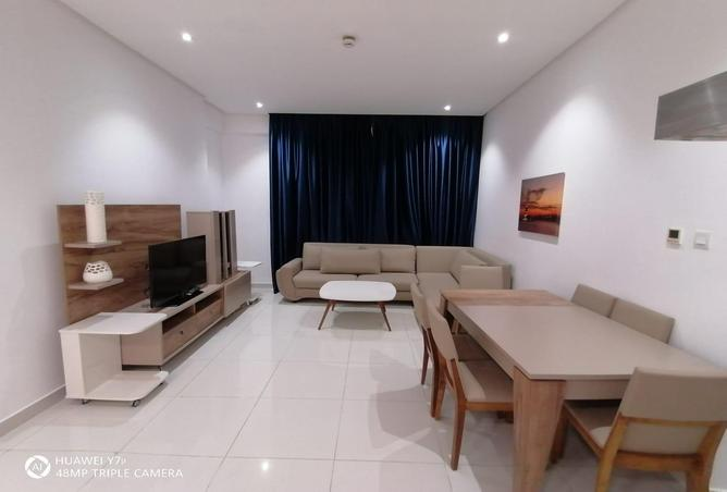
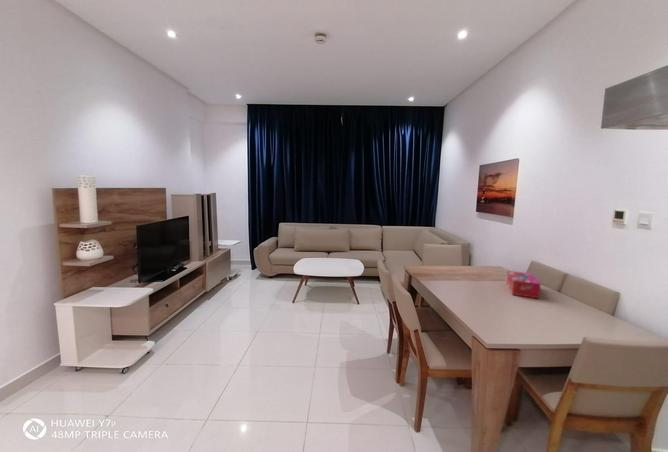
+ tissue box [505,270,542,300]
